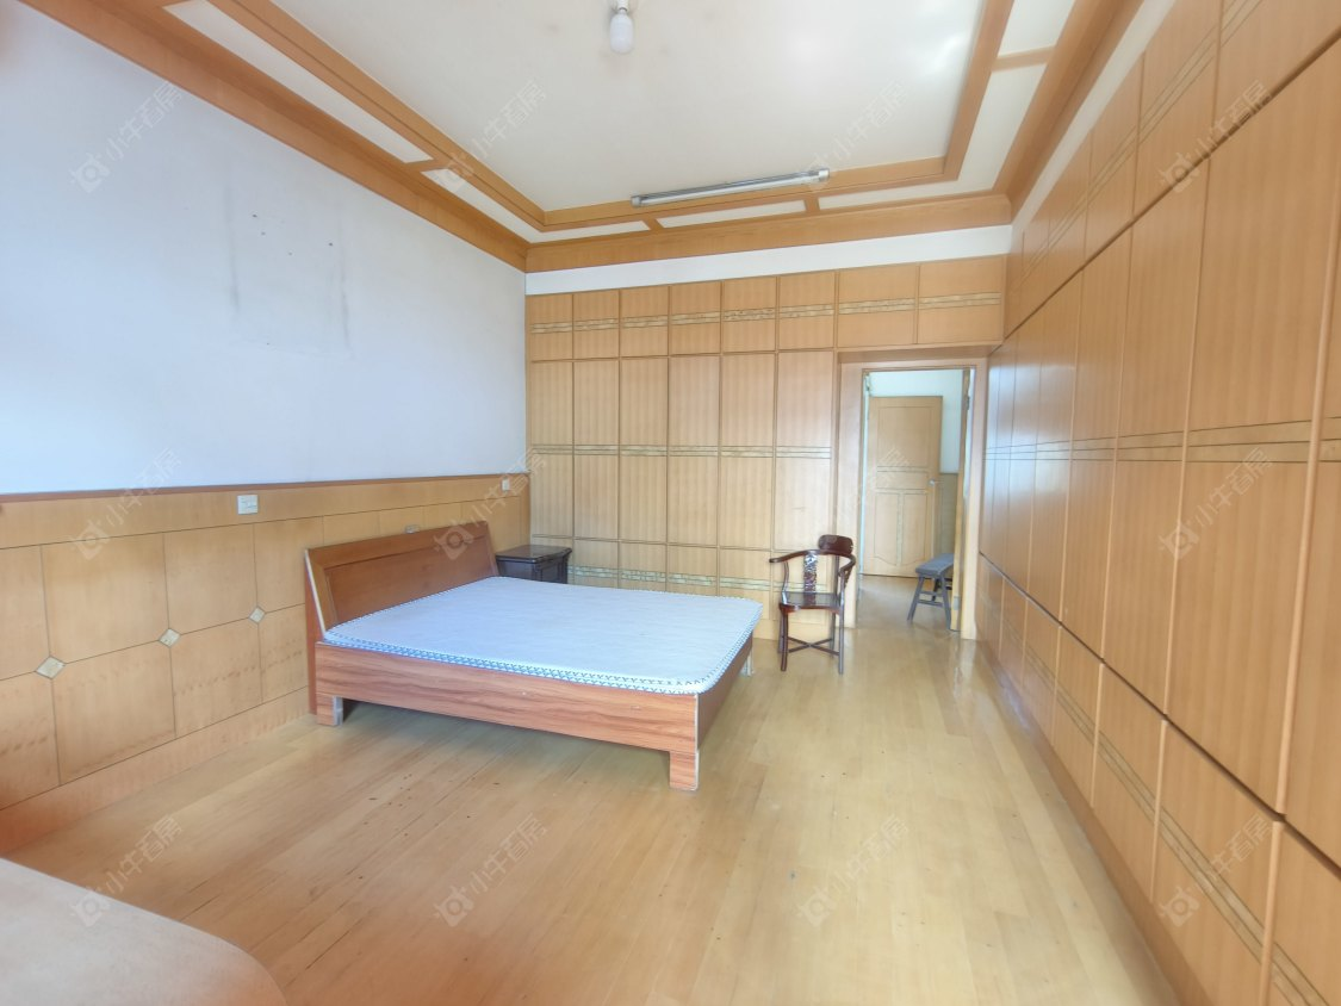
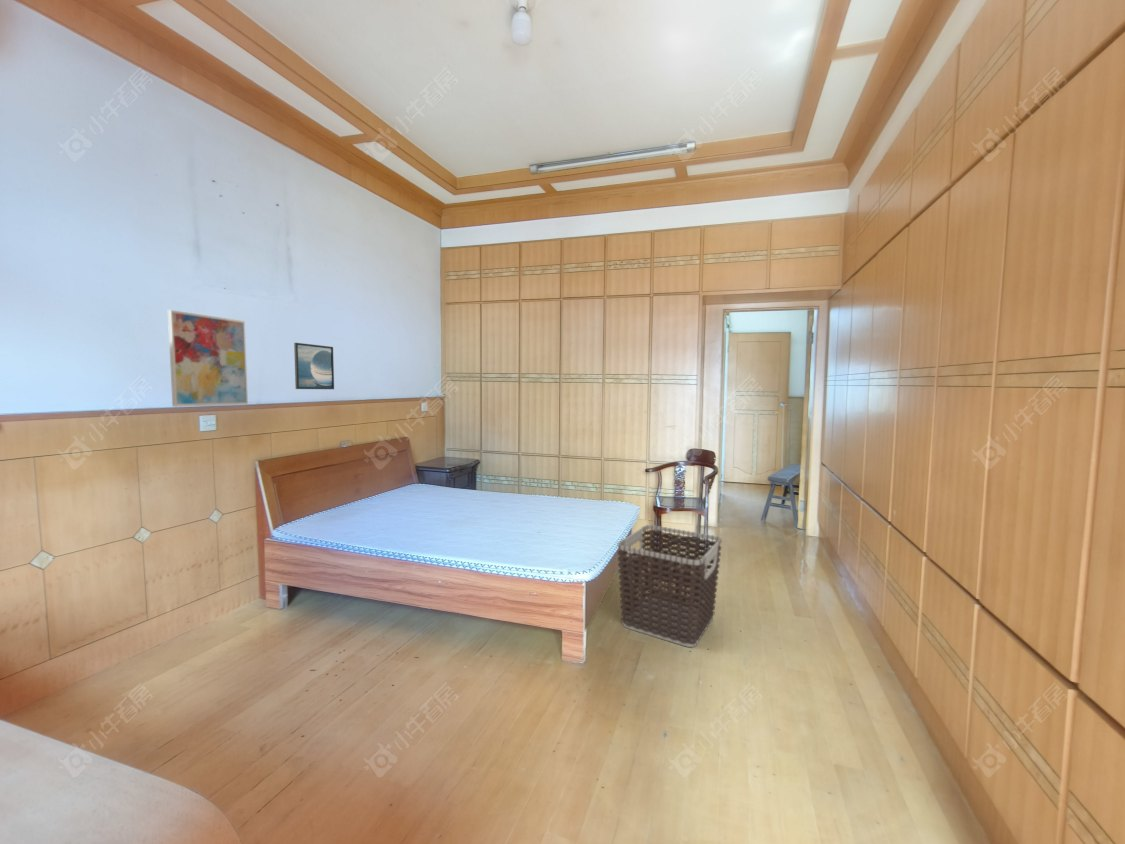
+ wall art [167,309,249,408]
+ clothes hamper [616,524,723,648]
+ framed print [293,342,335,390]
